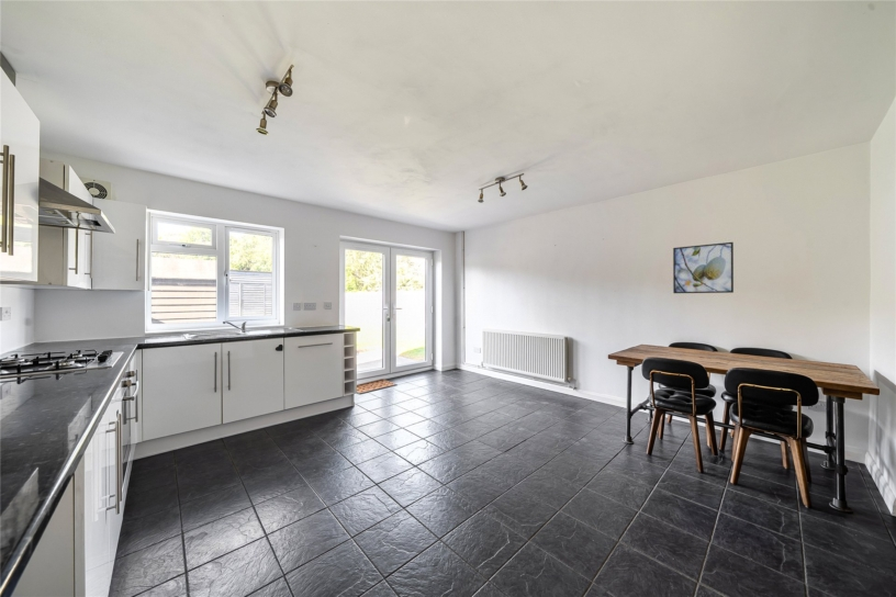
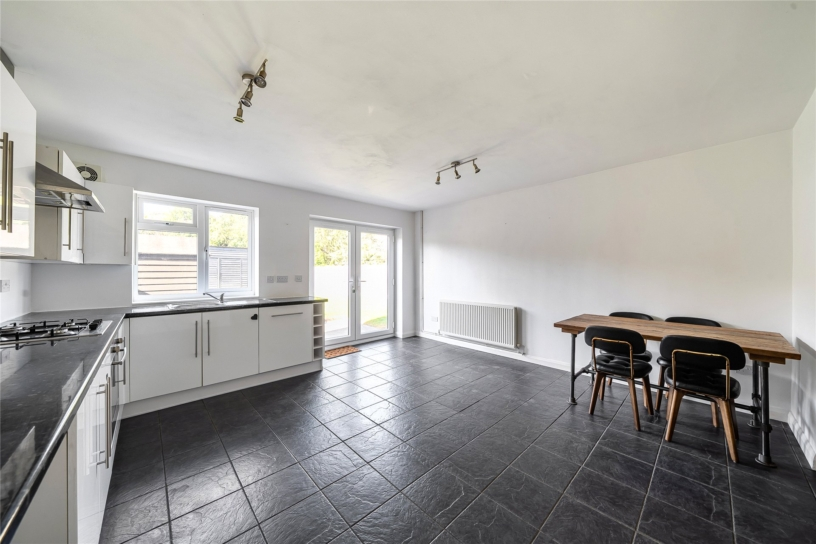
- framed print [672,241,735,294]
